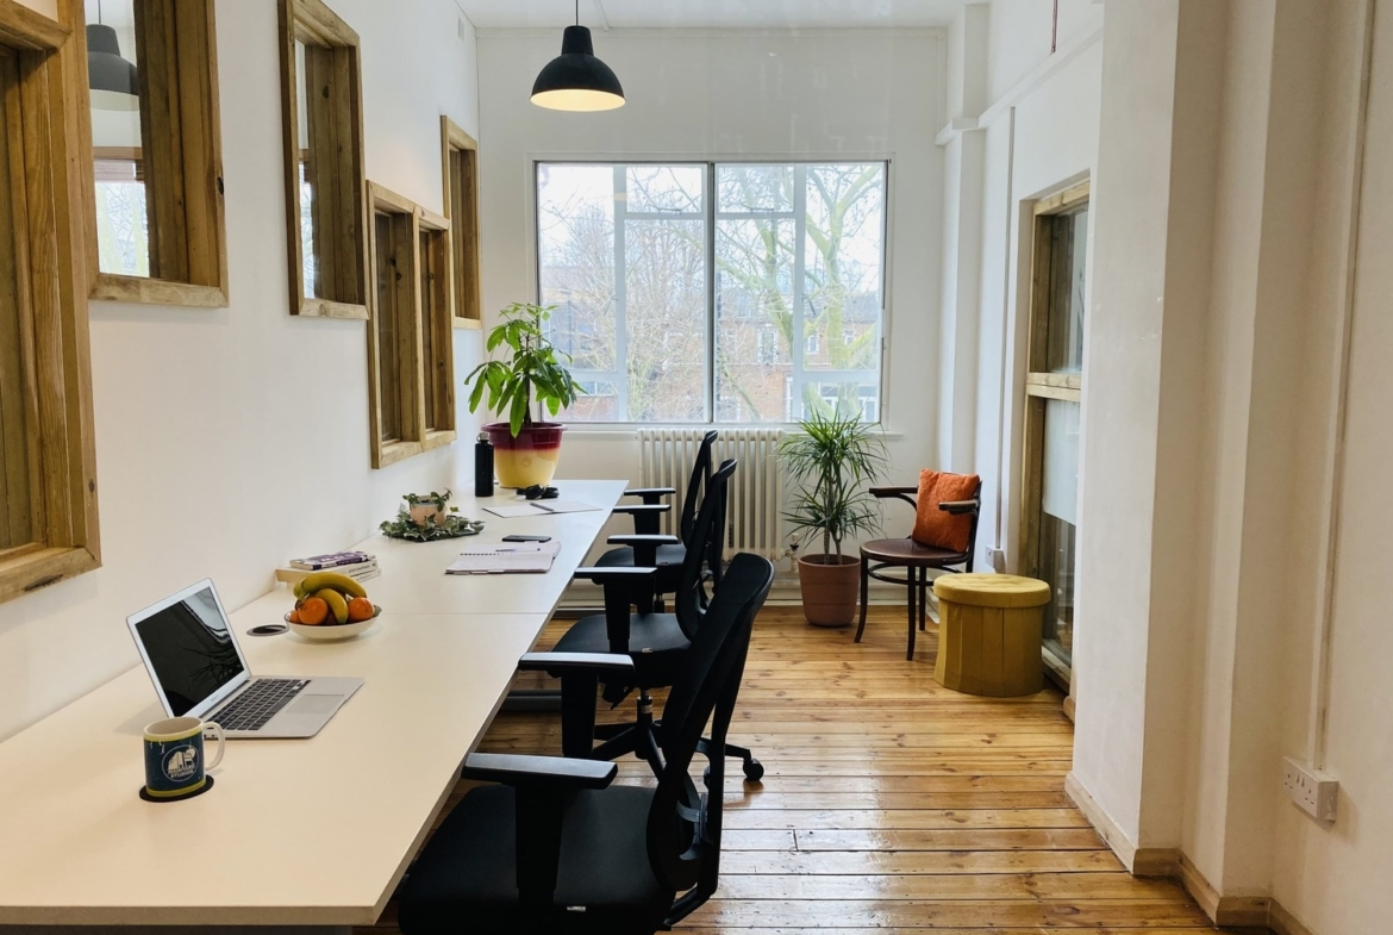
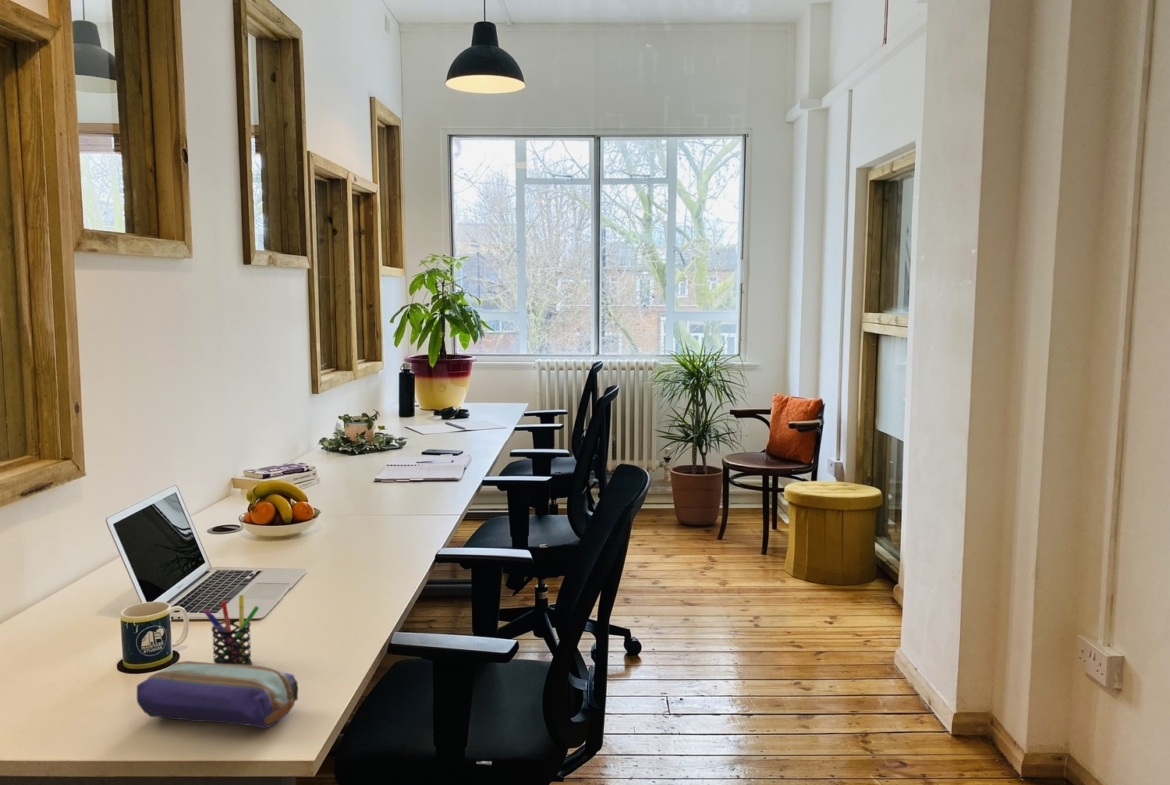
+ pen holder [202,594,260,665]
+ pencil case [136,660,299,730]
